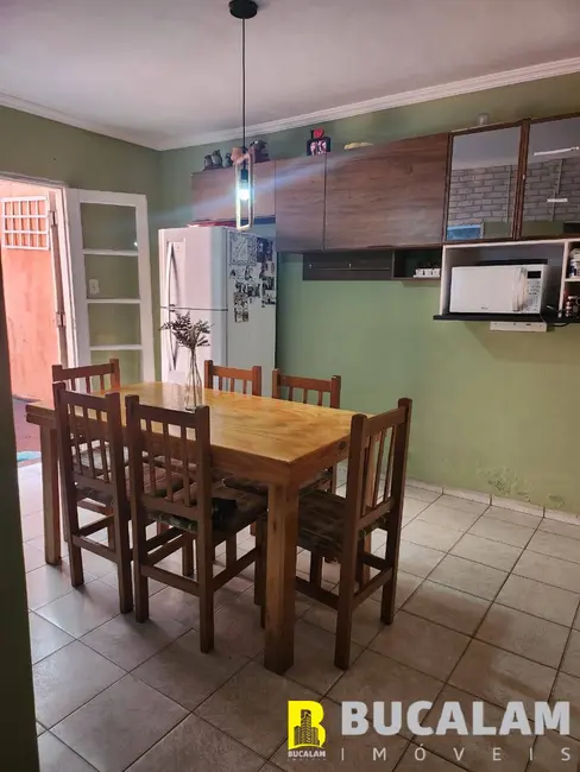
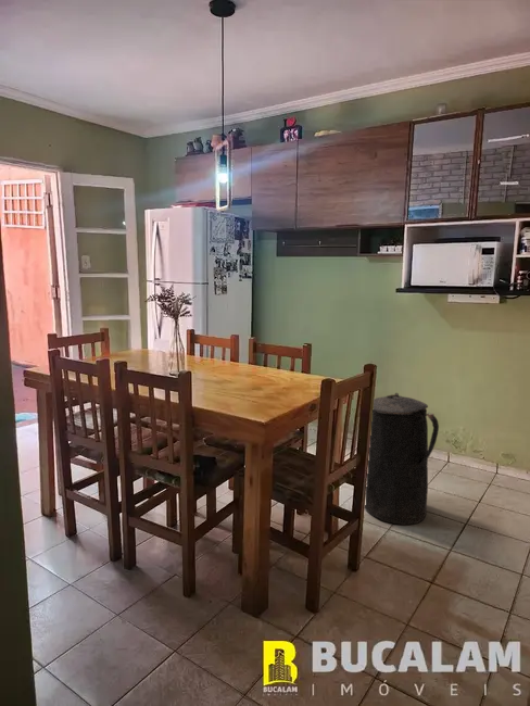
+ trash can [364,392,440,526]
